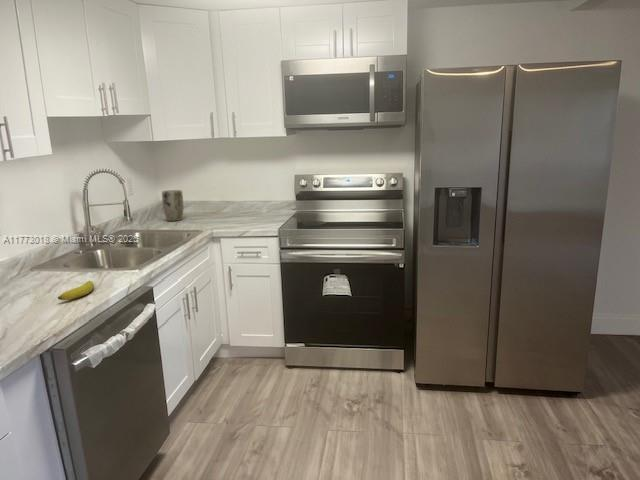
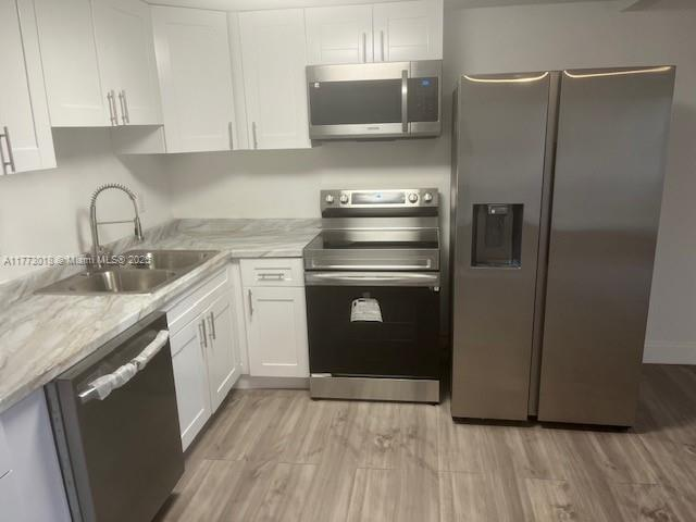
- banana [57,280,95,301]
- plant pot [161,189,184,222]
